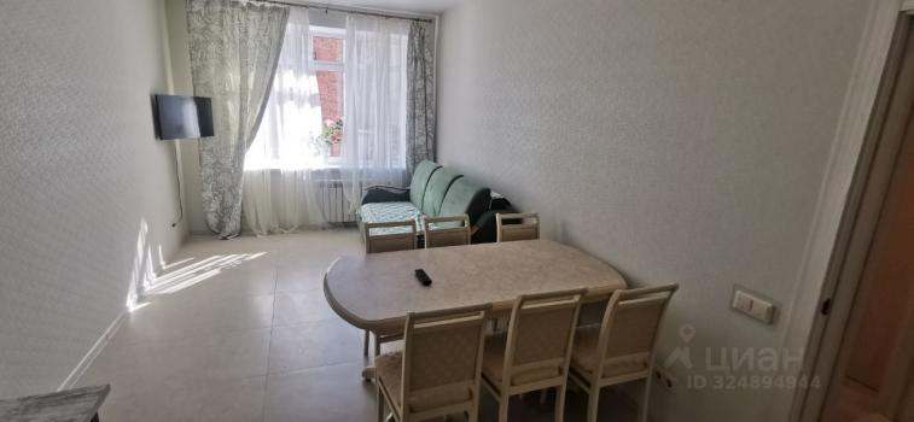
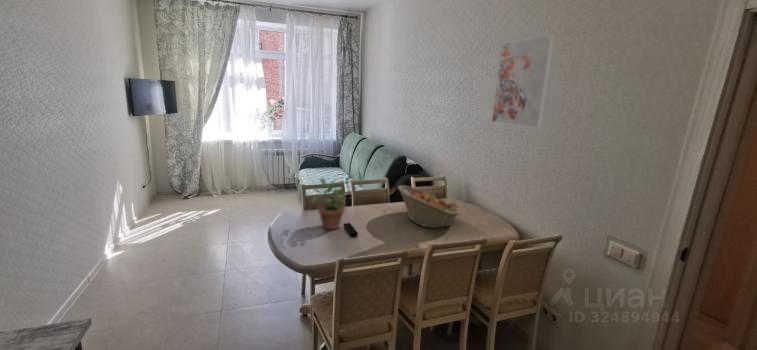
+ fruit basket [397,184,462,229]
+ potted plant [311,177,349,231]
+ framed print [491,33,557,129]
